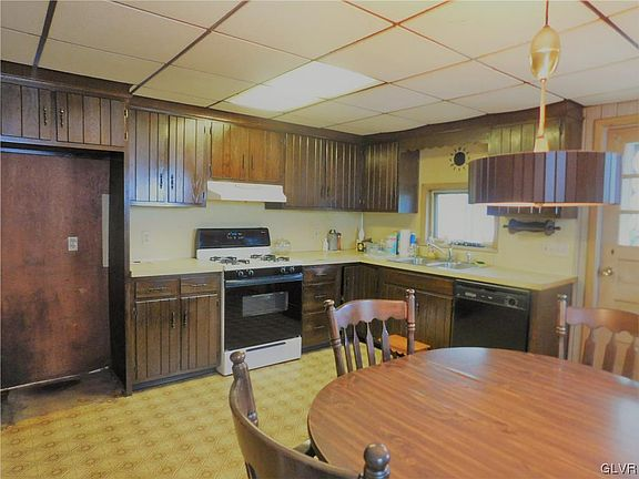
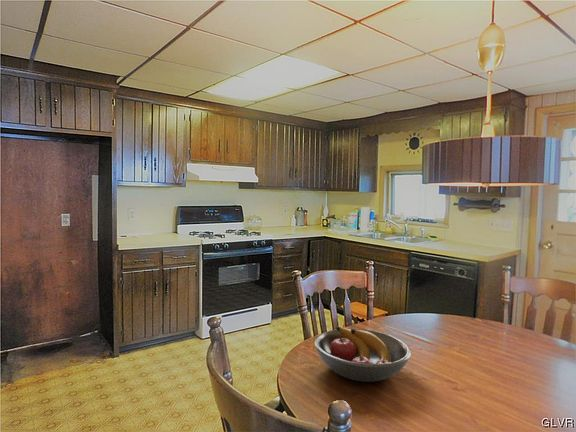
+ fruit bowl [313,326,412,383]
